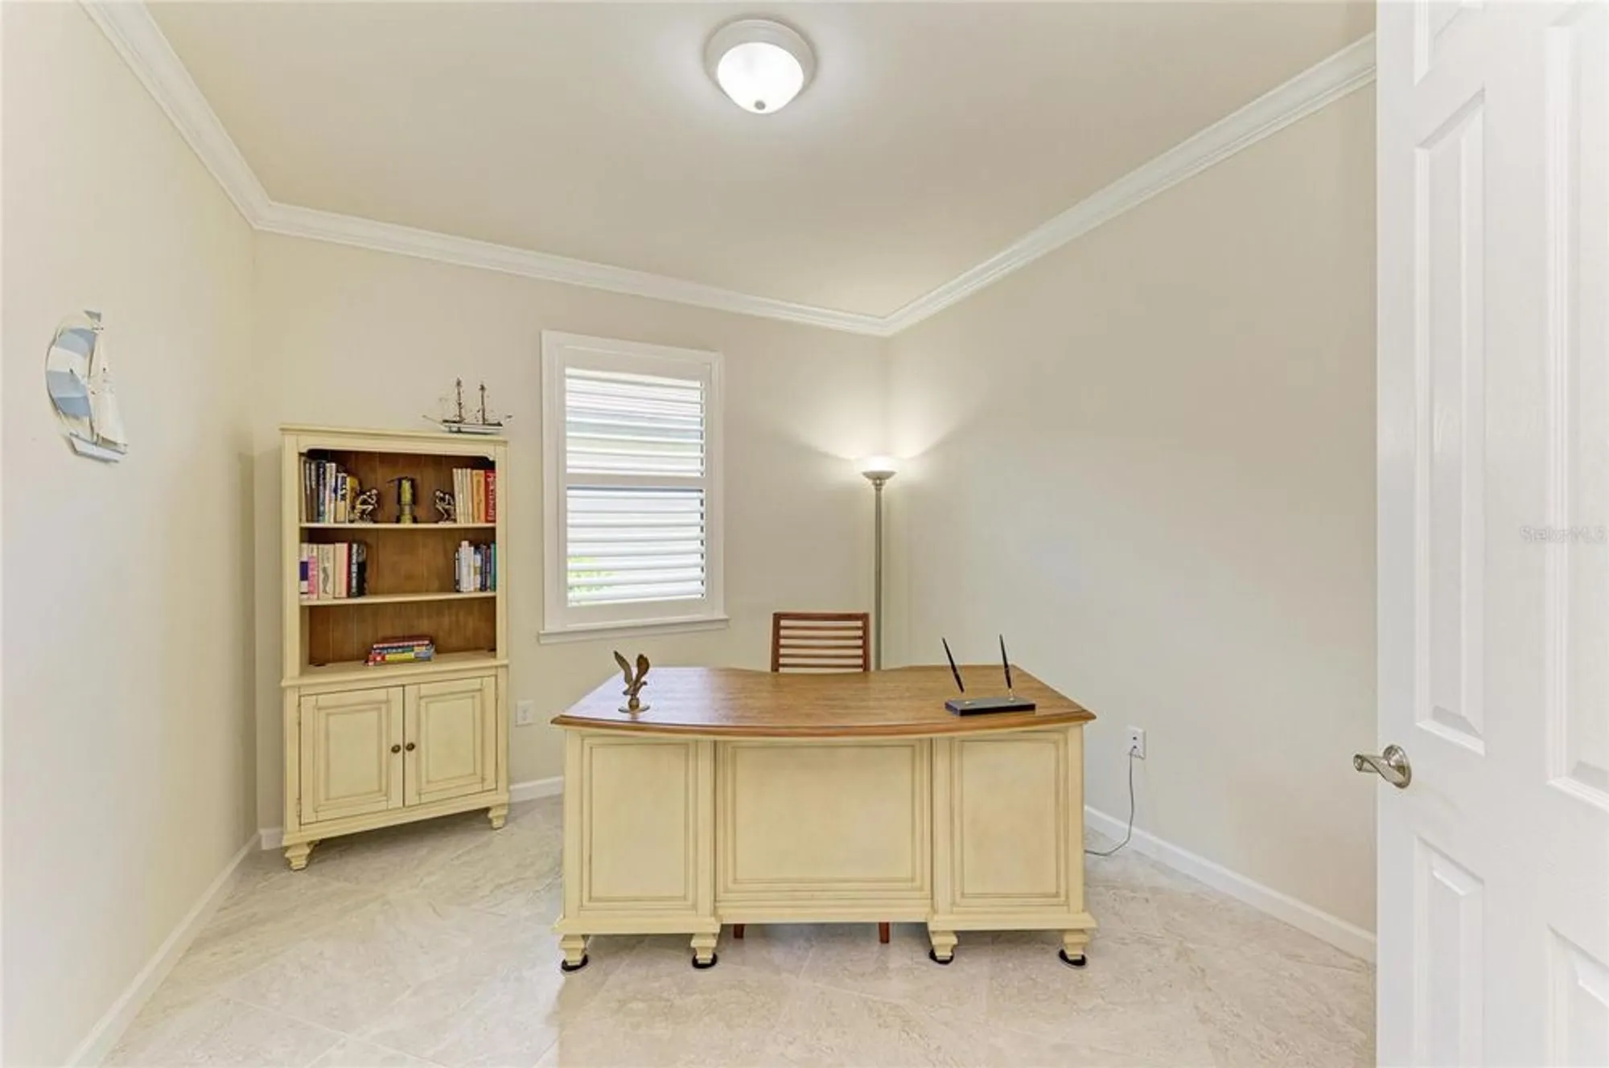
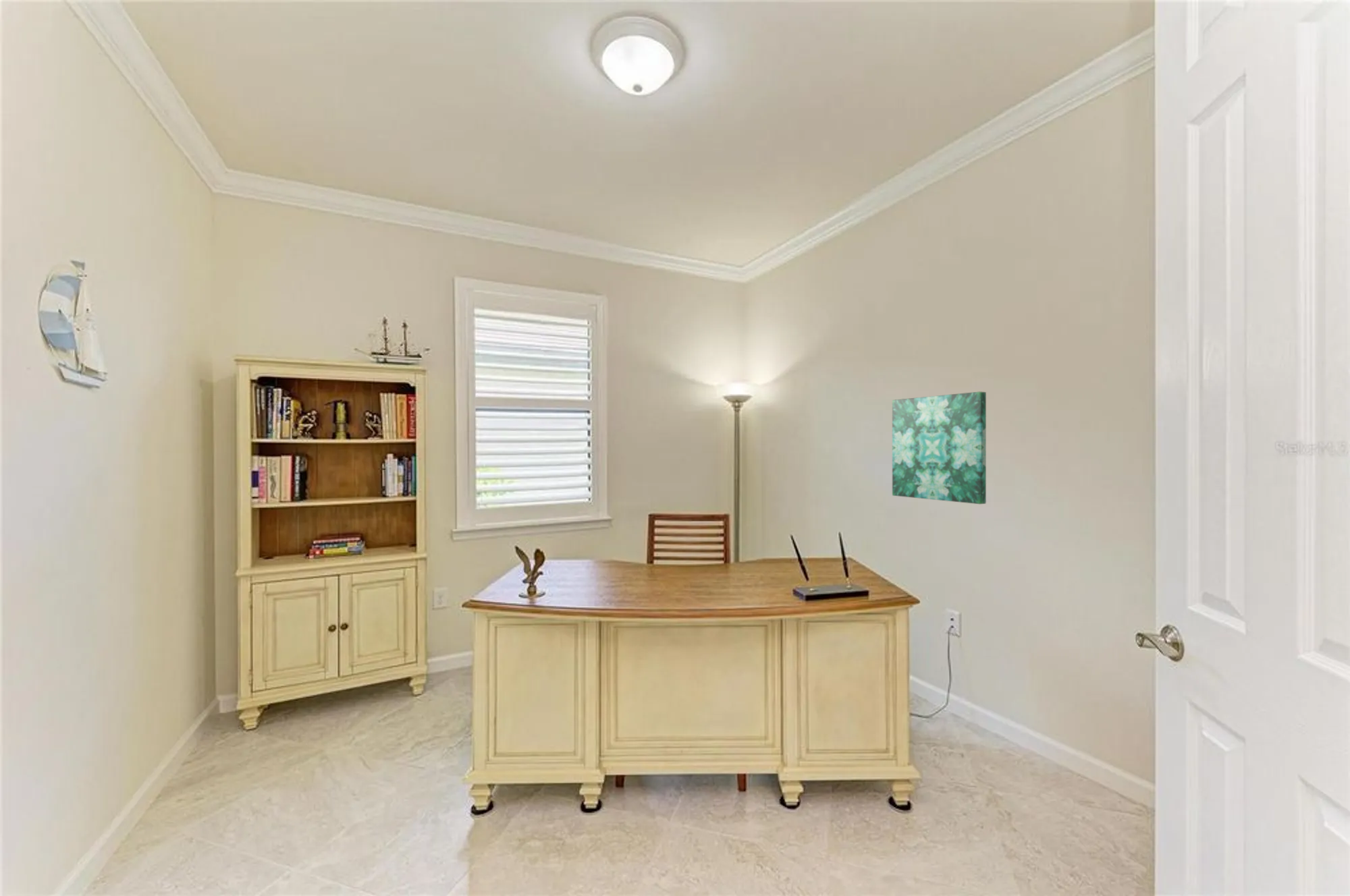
+ wall art [892,391,987,505]
